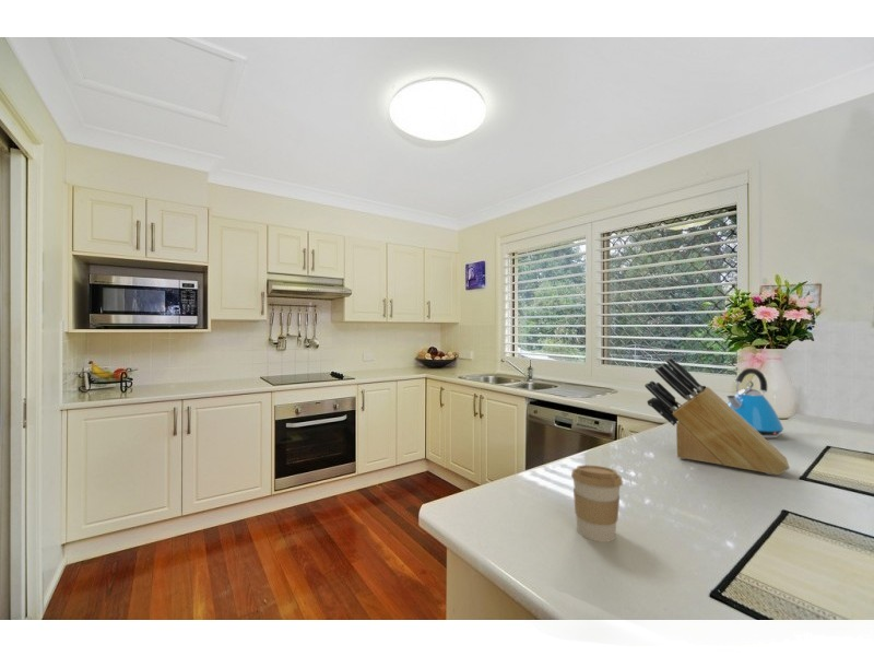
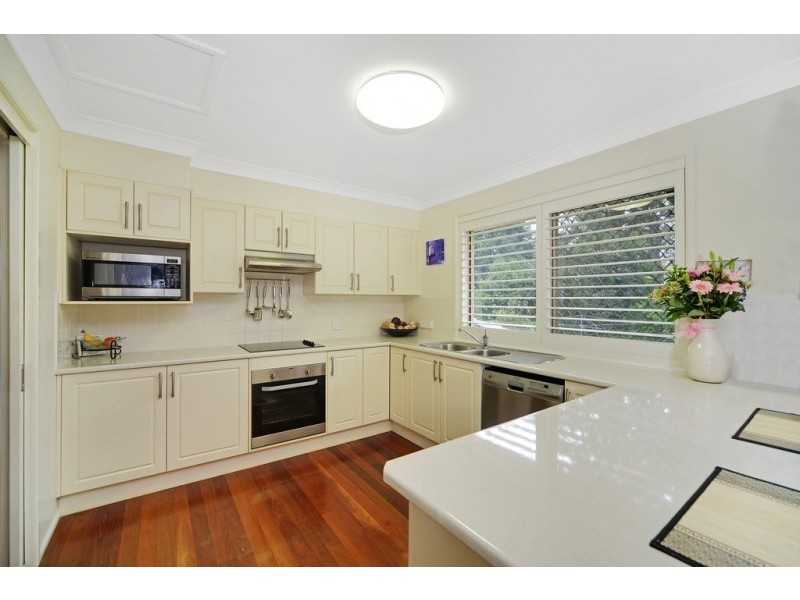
- kettle [725,367,784,440]
- coffee cup [570,464,624,543]
- knife block [643,356,791,476]
